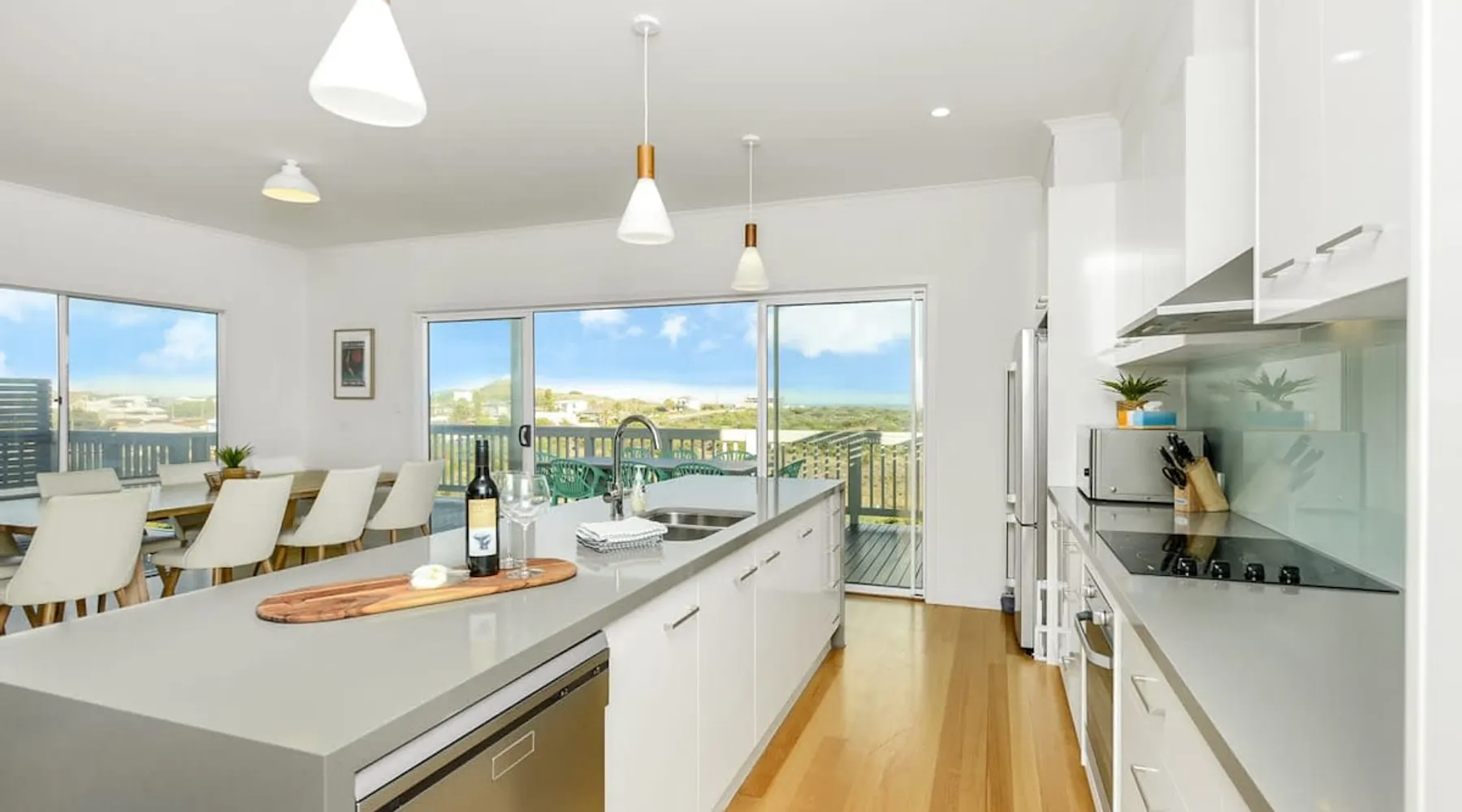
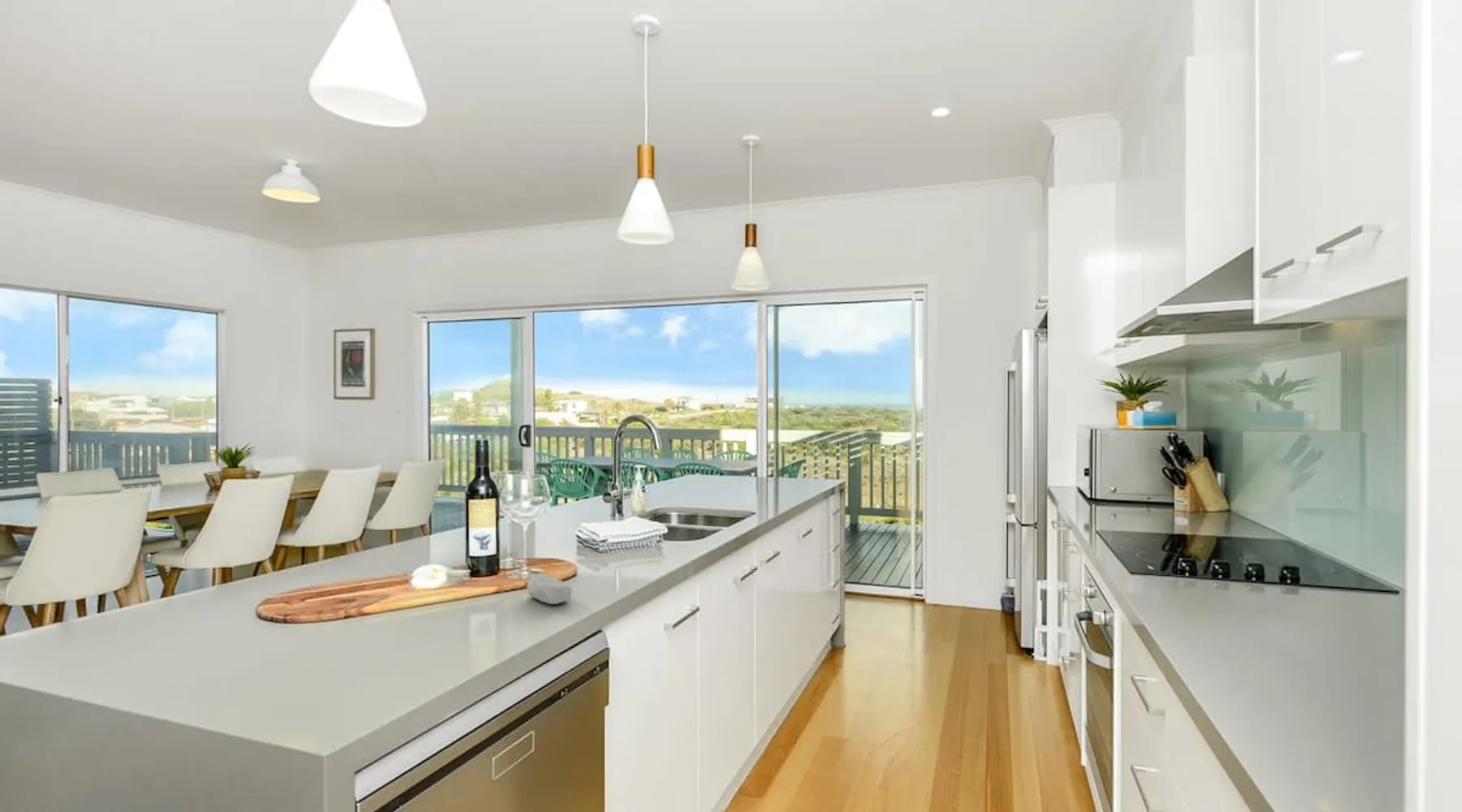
+ soap bar [526,573,573,605]
